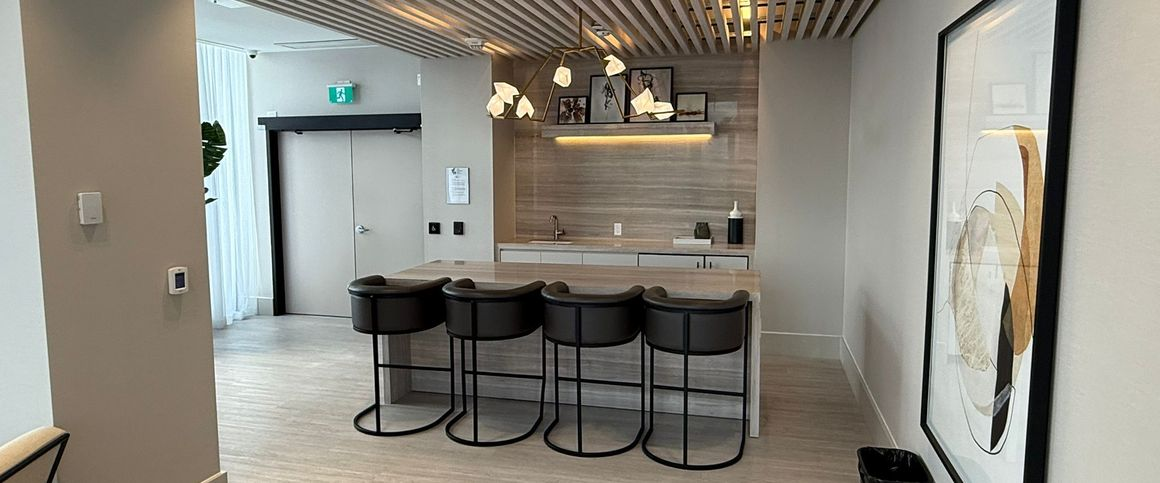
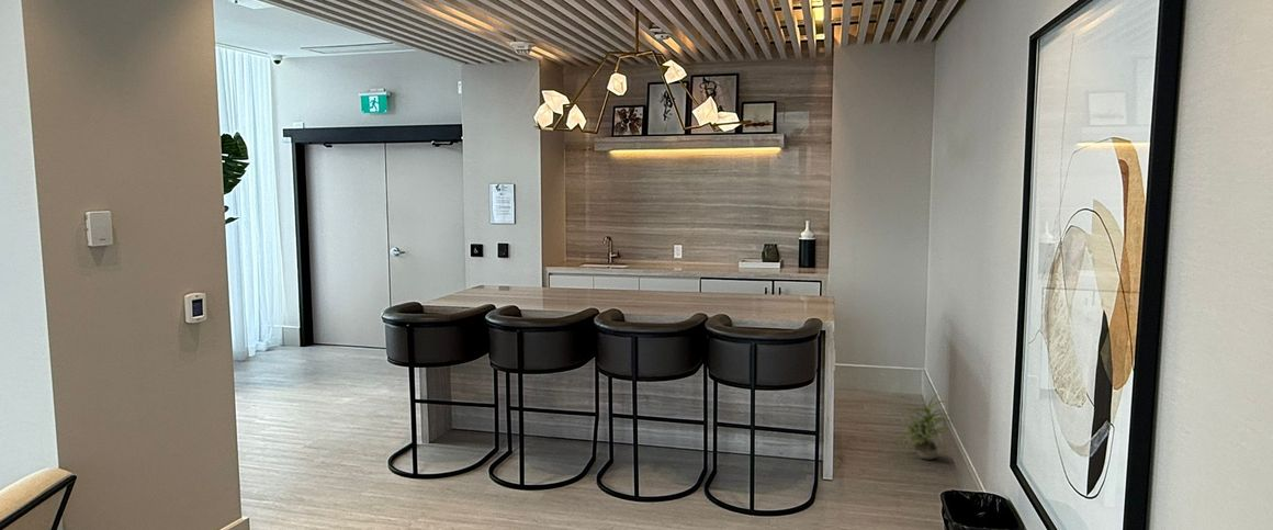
+ potted plant [898,393,956,460]
